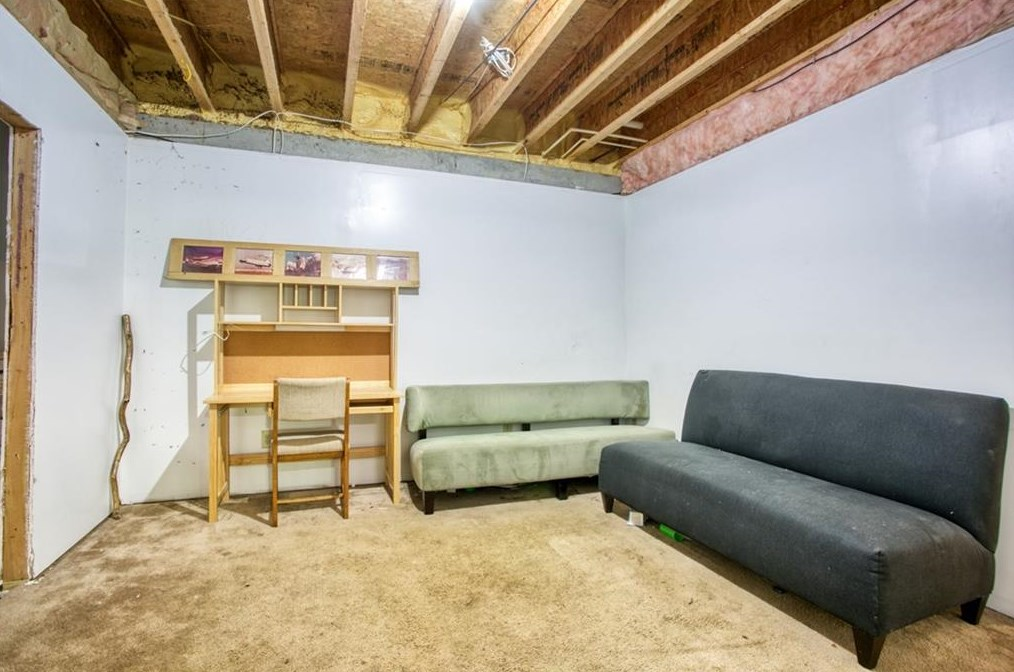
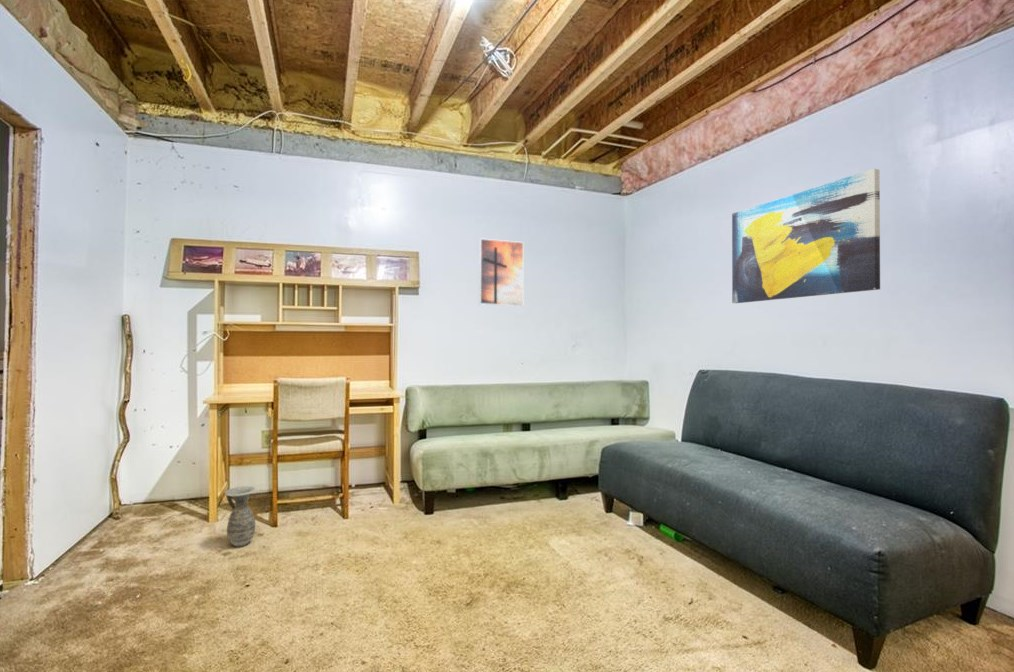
+ ceramic jug [224,485,258,548]
+ wall art [731,168,881,304]
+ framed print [478,237,525,307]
